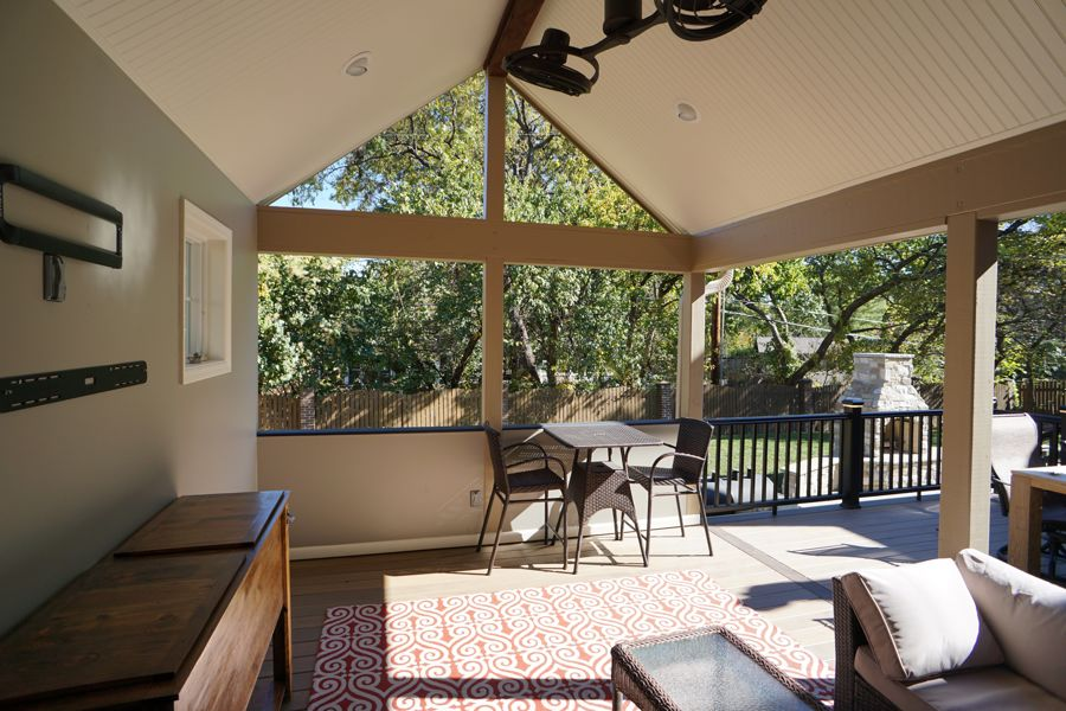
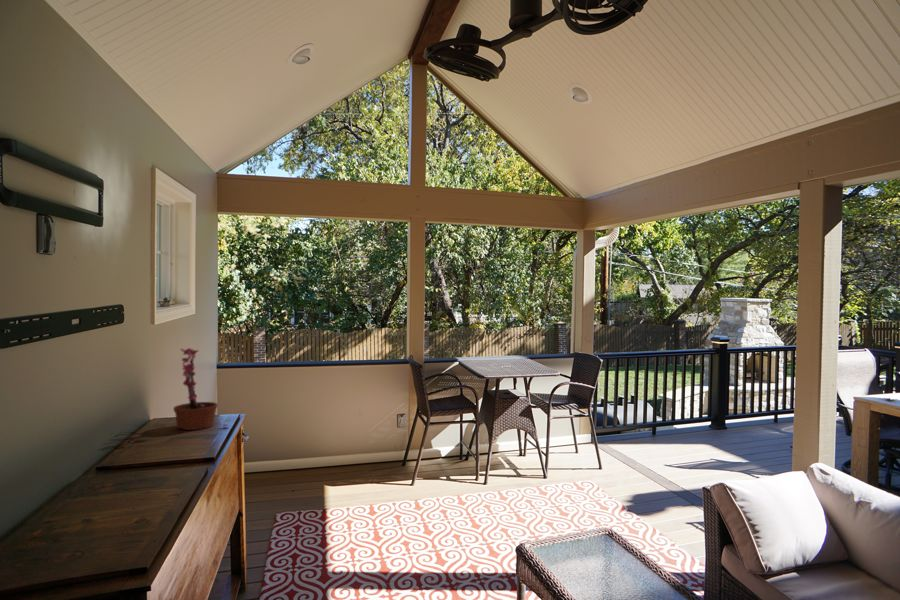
+ potted plant [172,347,229,431]
